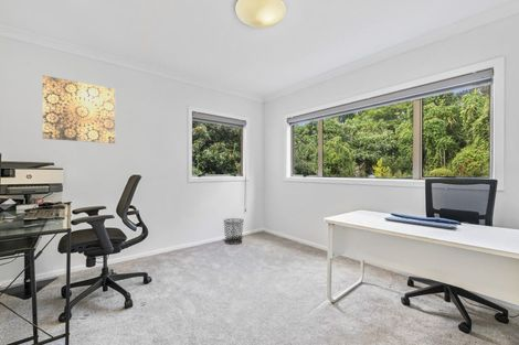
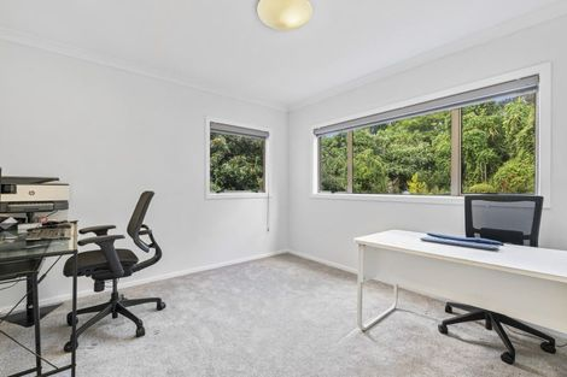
- waste bin [222,217,245,246]
- wall art [42,75,116,144]
